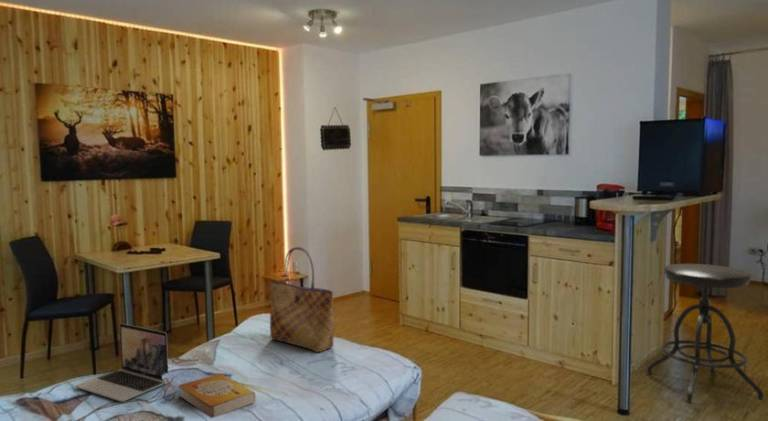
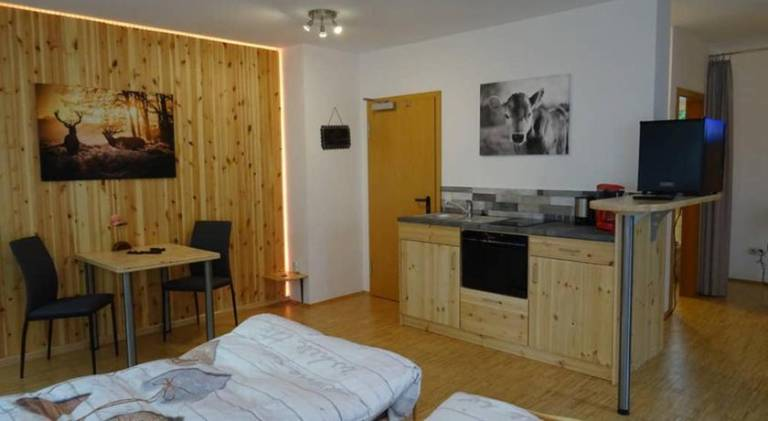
- tote bag [269,246,335,353]
- book [177,373,256,419]
- laptop [75,322,169,403]
- stool [646,263,765,403]
